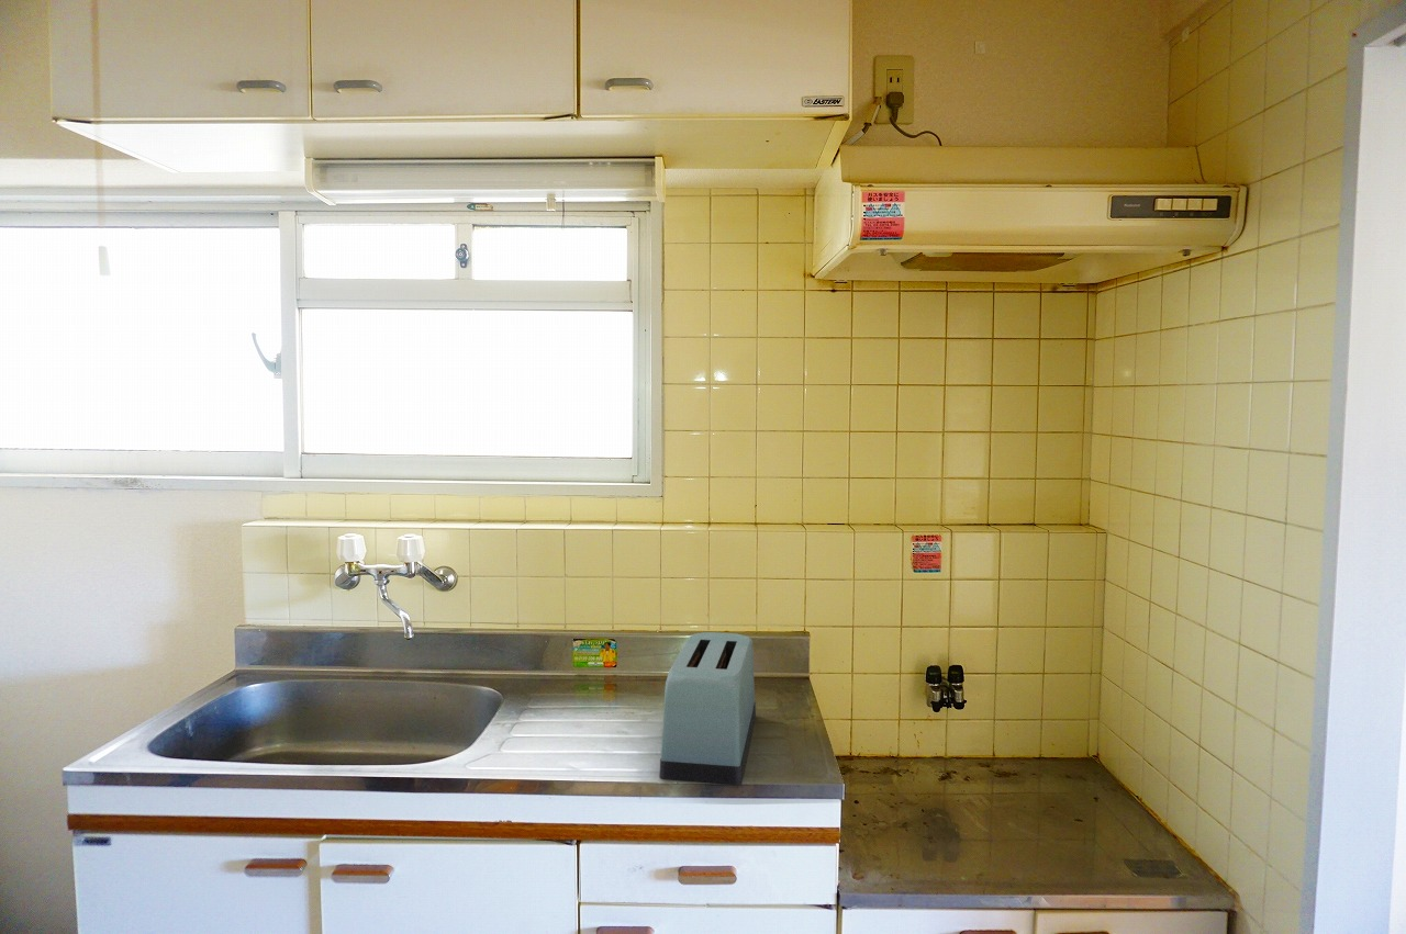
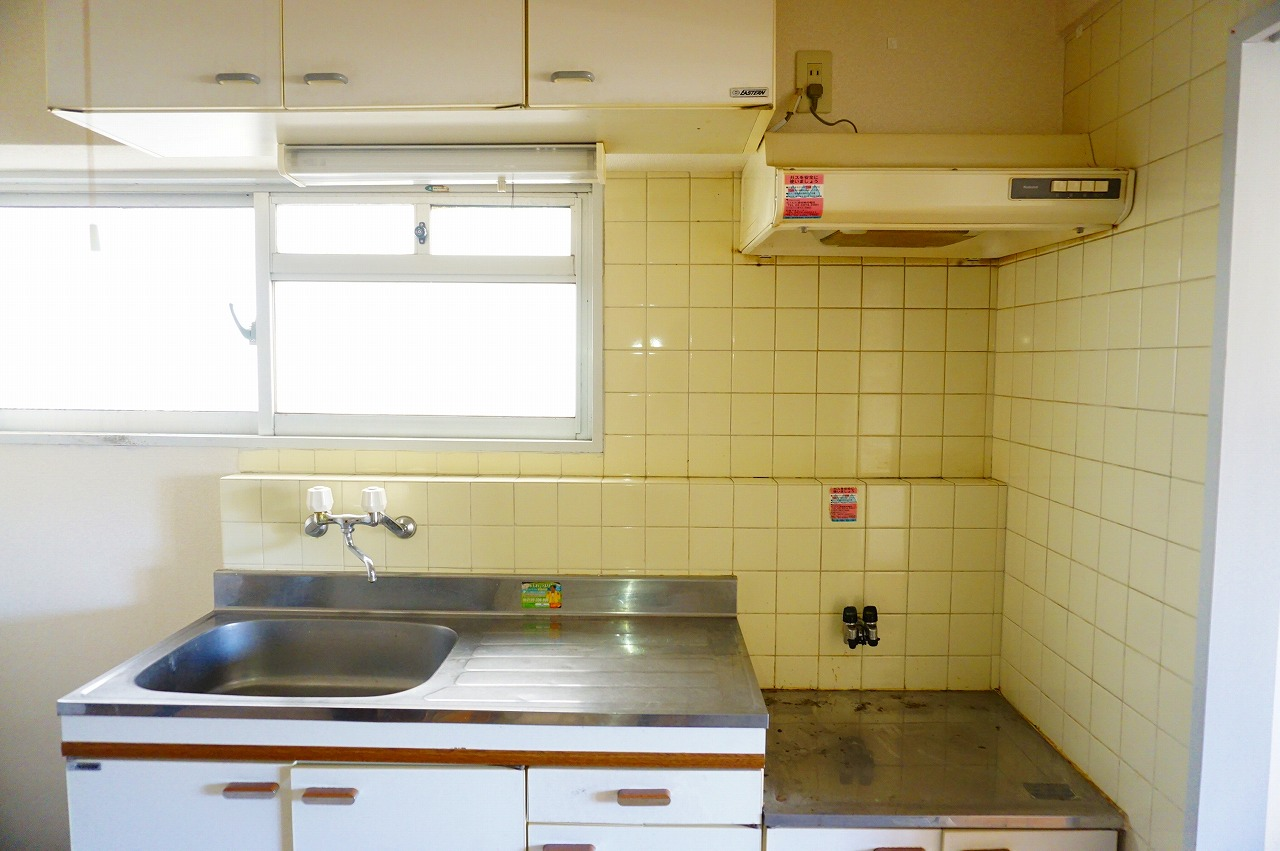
- toaster [658,631,757,787]
